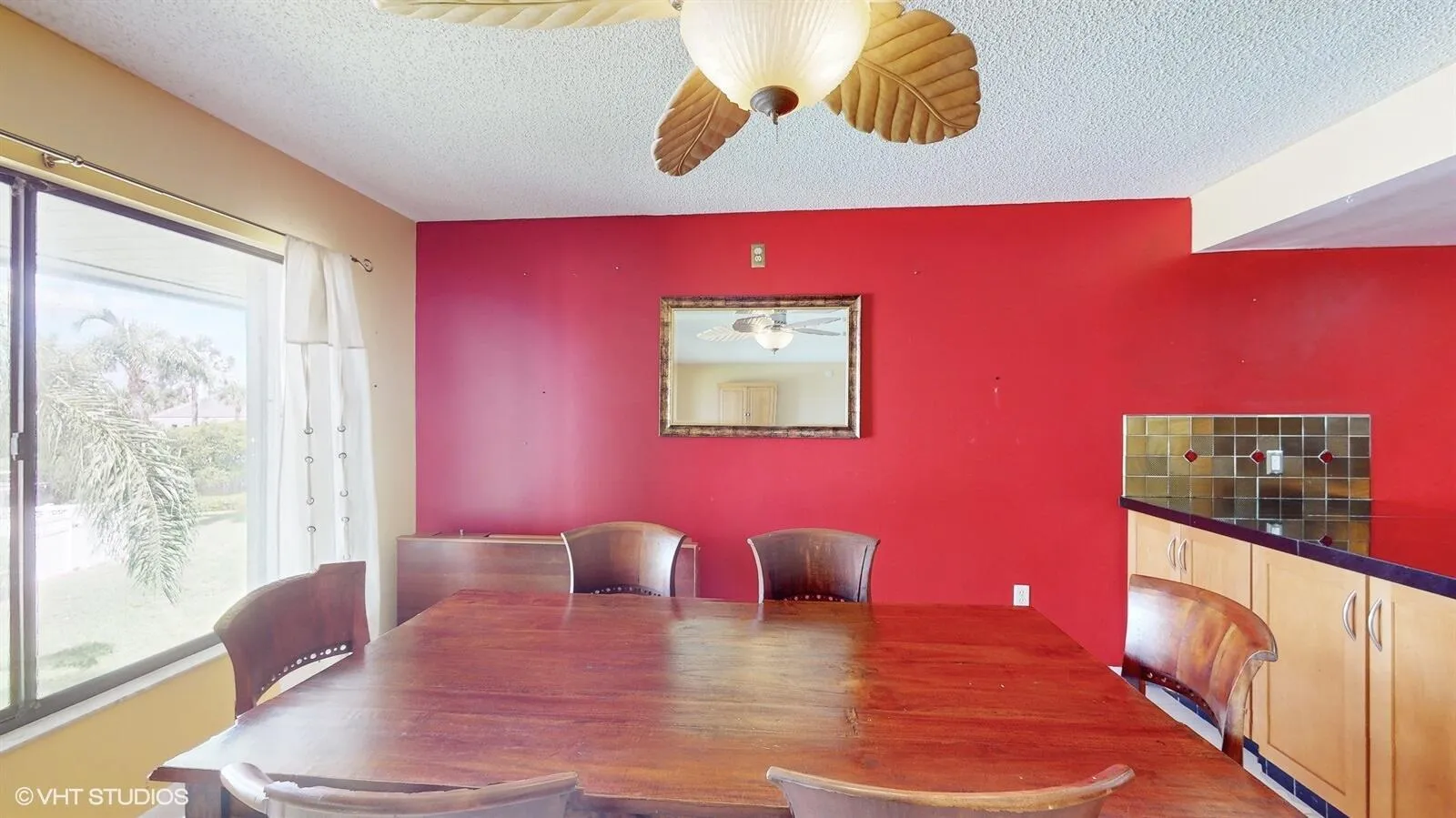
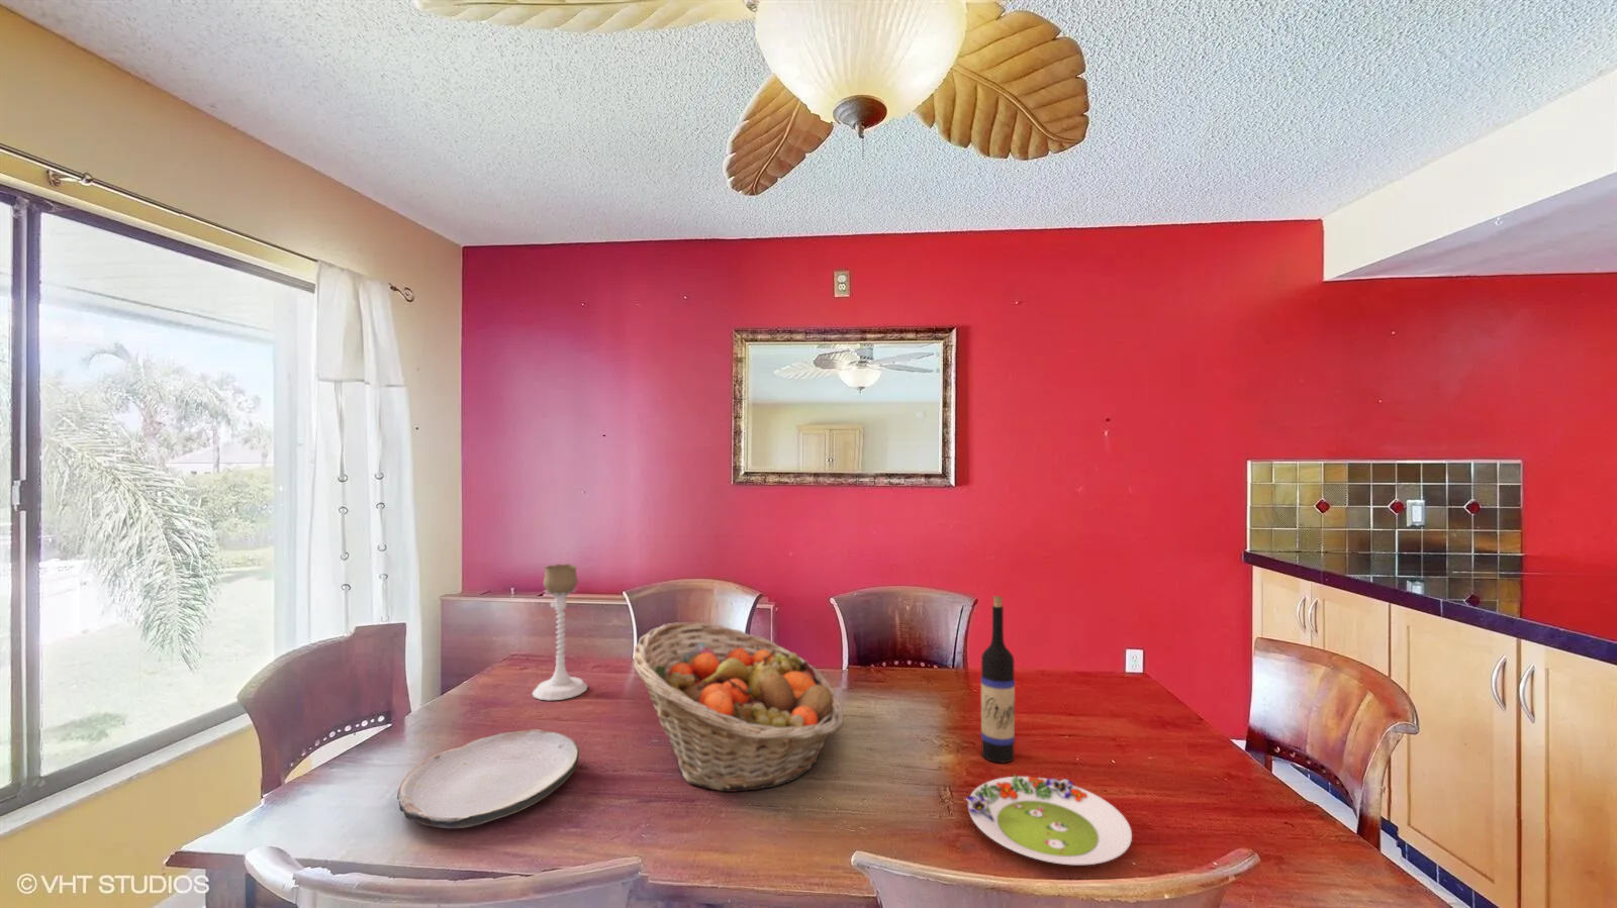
+ salad plate [964,773,1133,866]
+ plate [396,729,580,829]
+ wine bottle [981,595,1016,764]
+ fruit basket [632,622,844,793]
+ candle holder [532,563,589,700]
